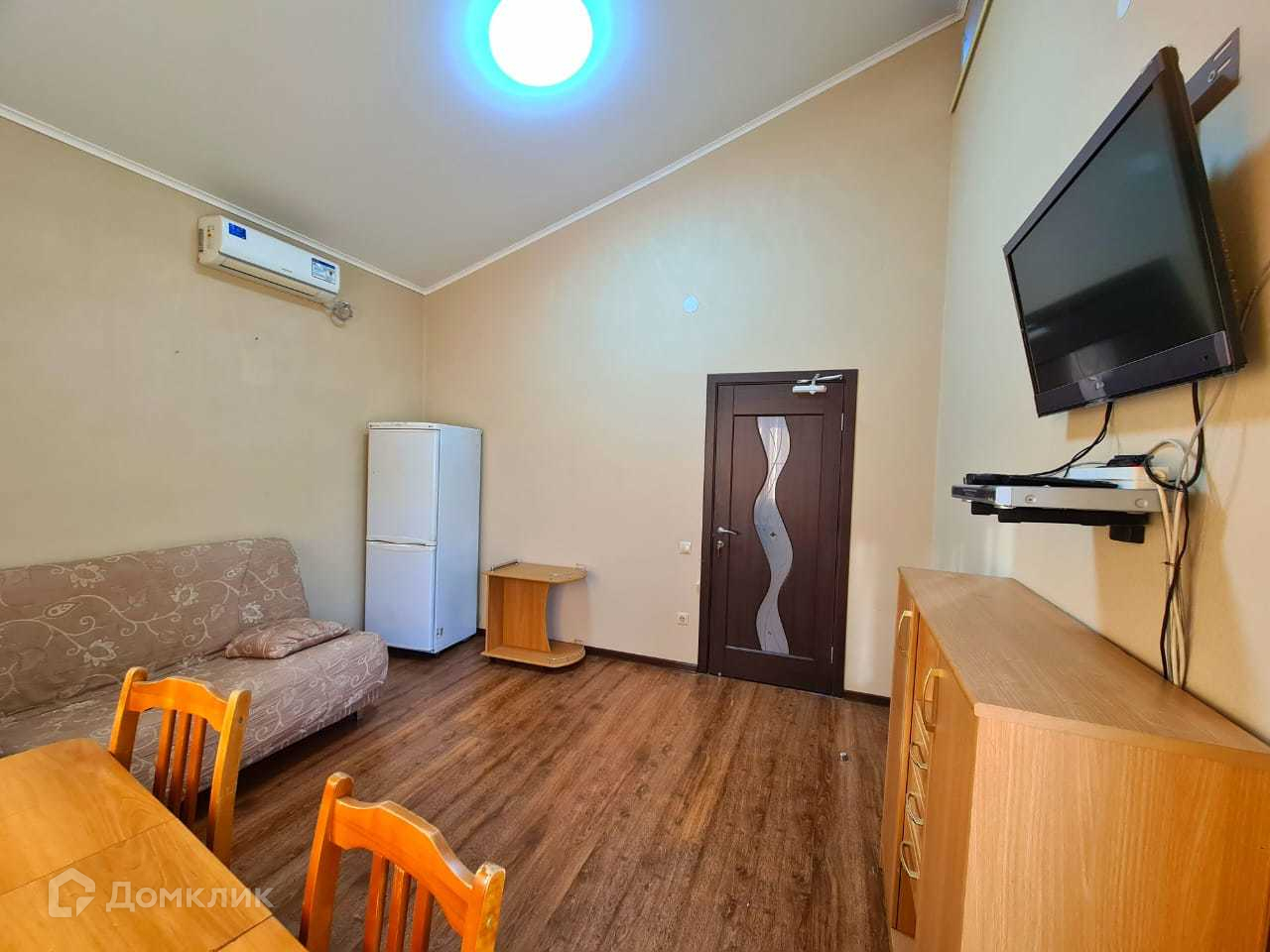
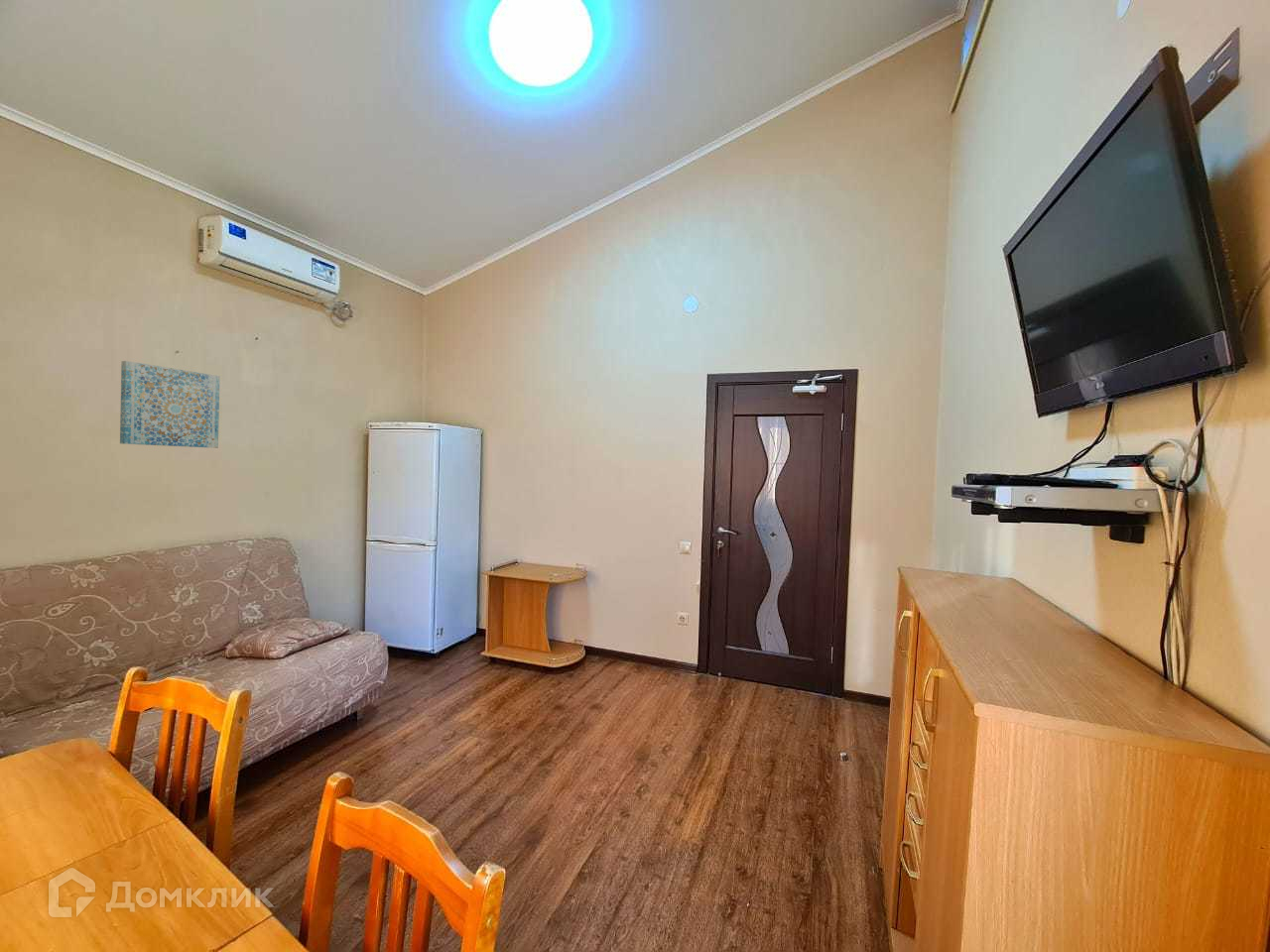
+ wall art [119,360,221,449]
